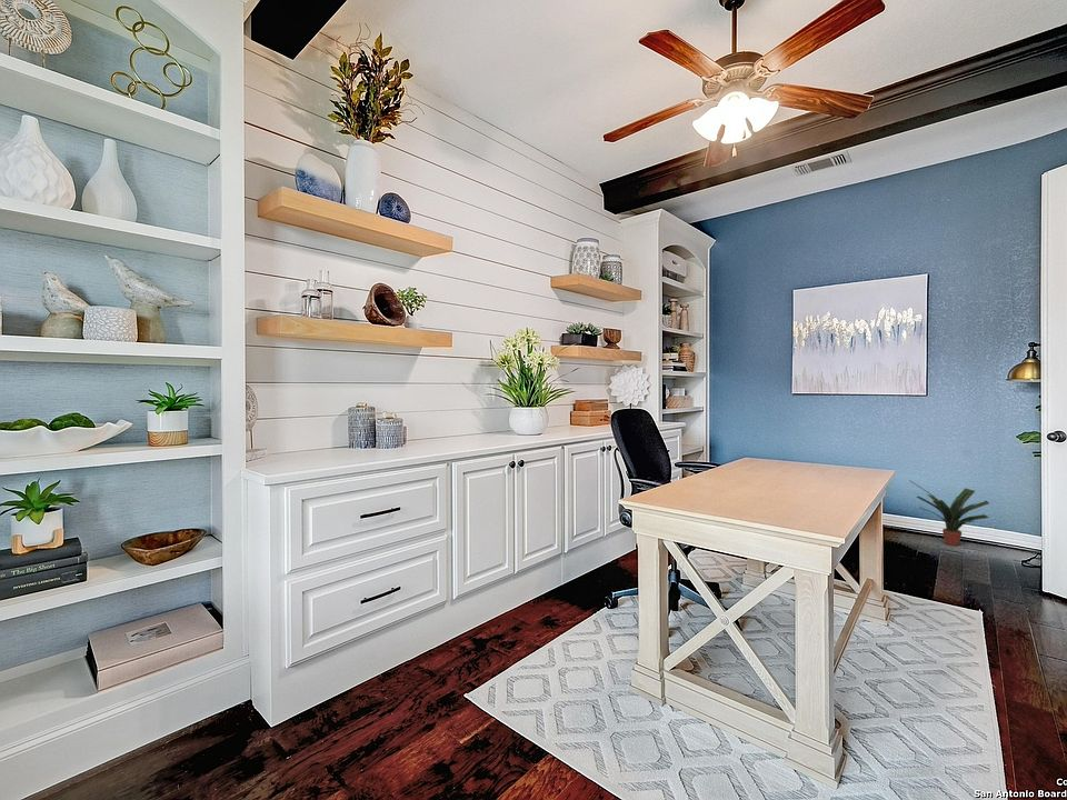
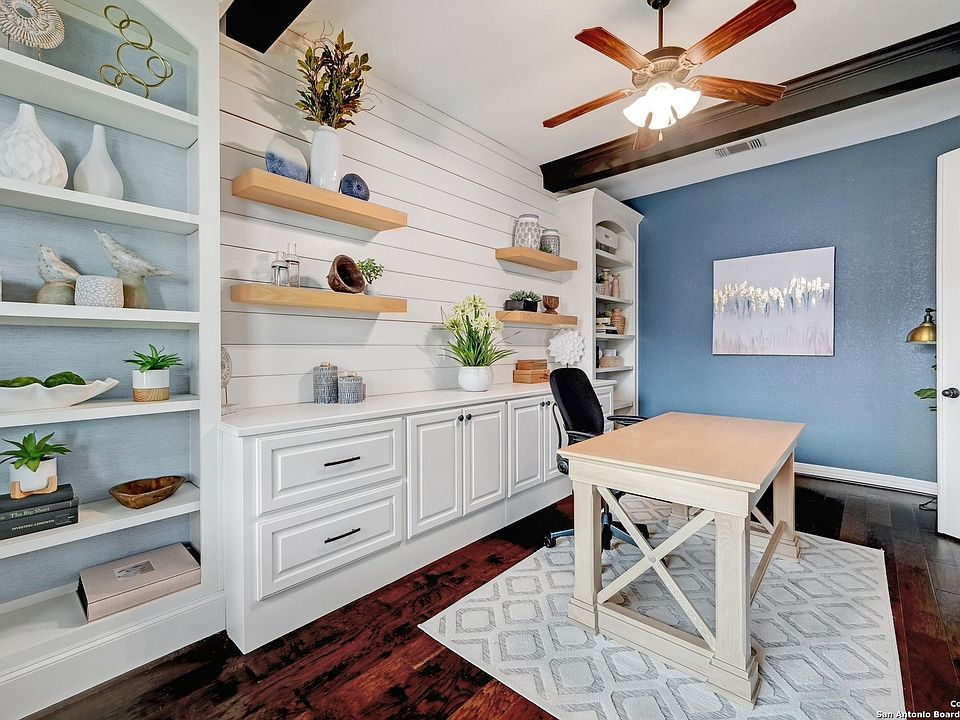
- potted plant [908,479,990,547]
